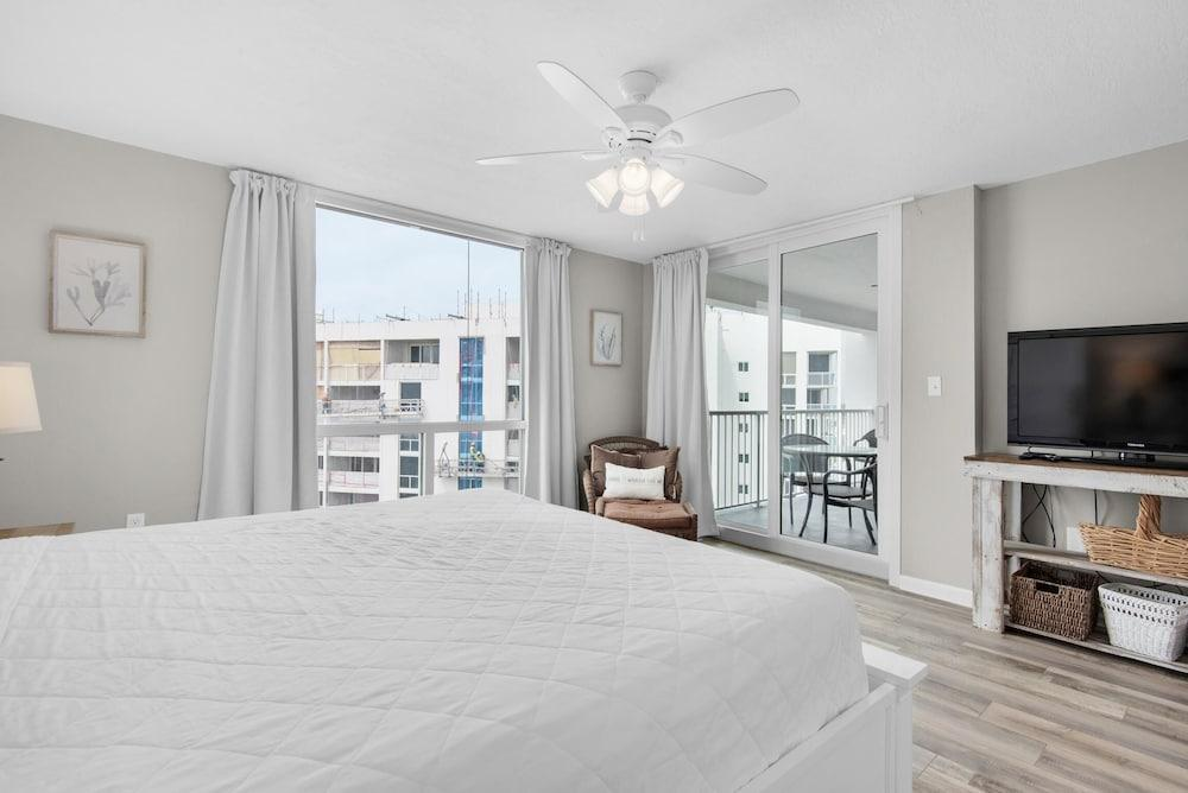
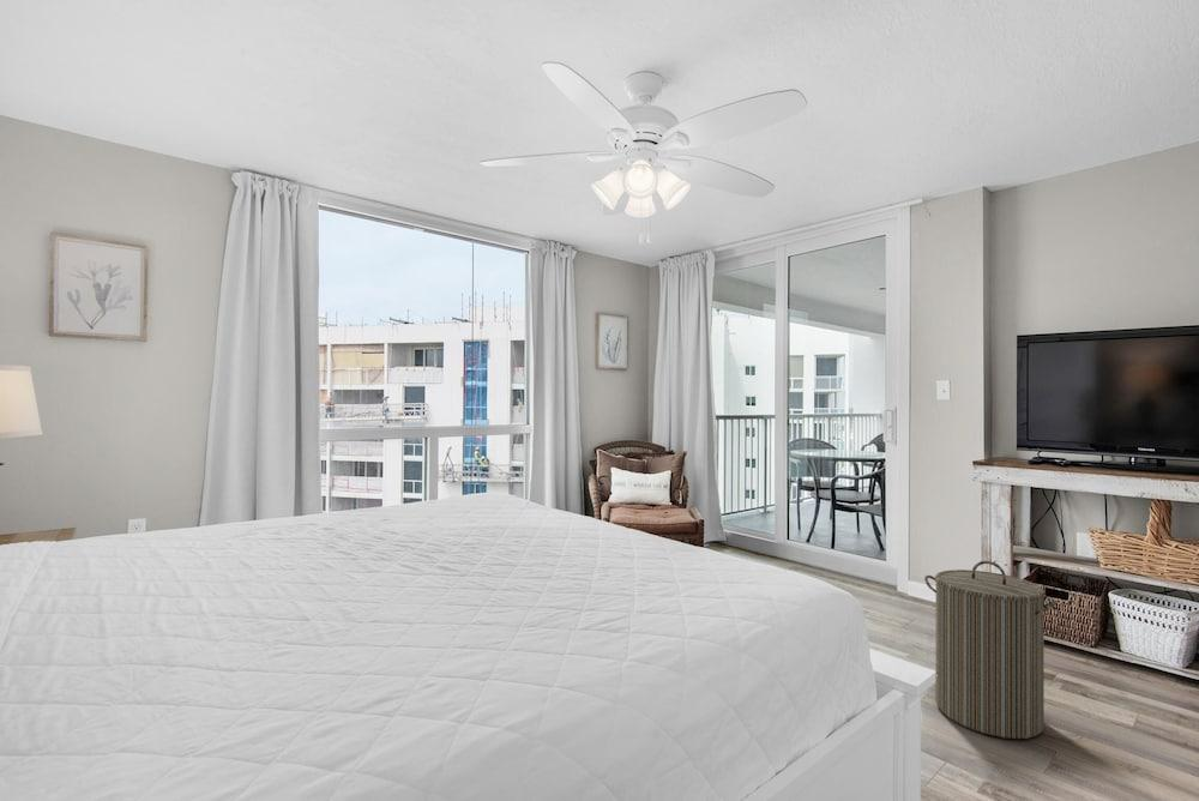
+ laundry hamper [923,560,1059,740]
